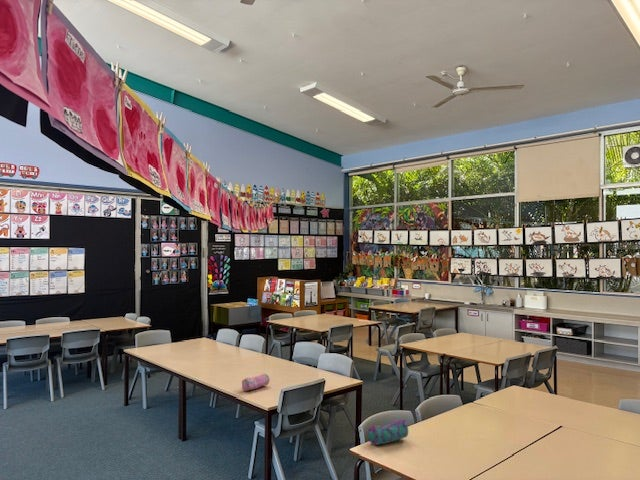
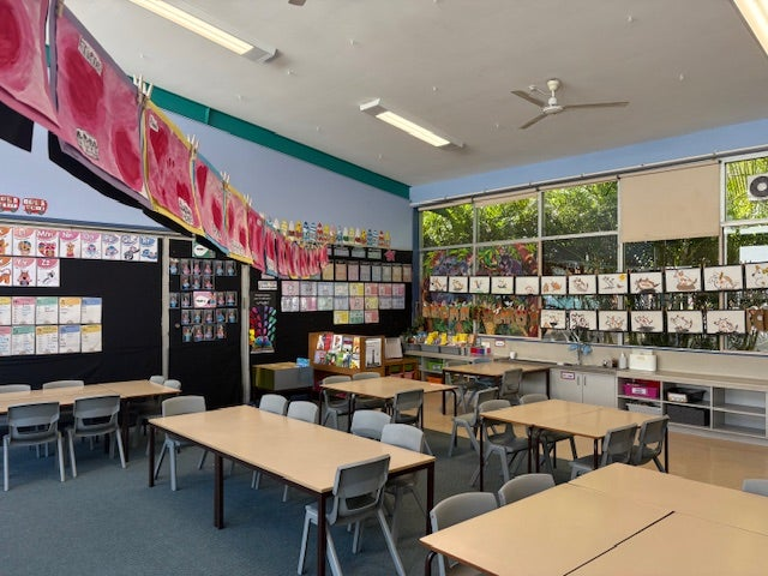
- pencil case [241,372,270,392]
- pencil case [367,418,409,446]
